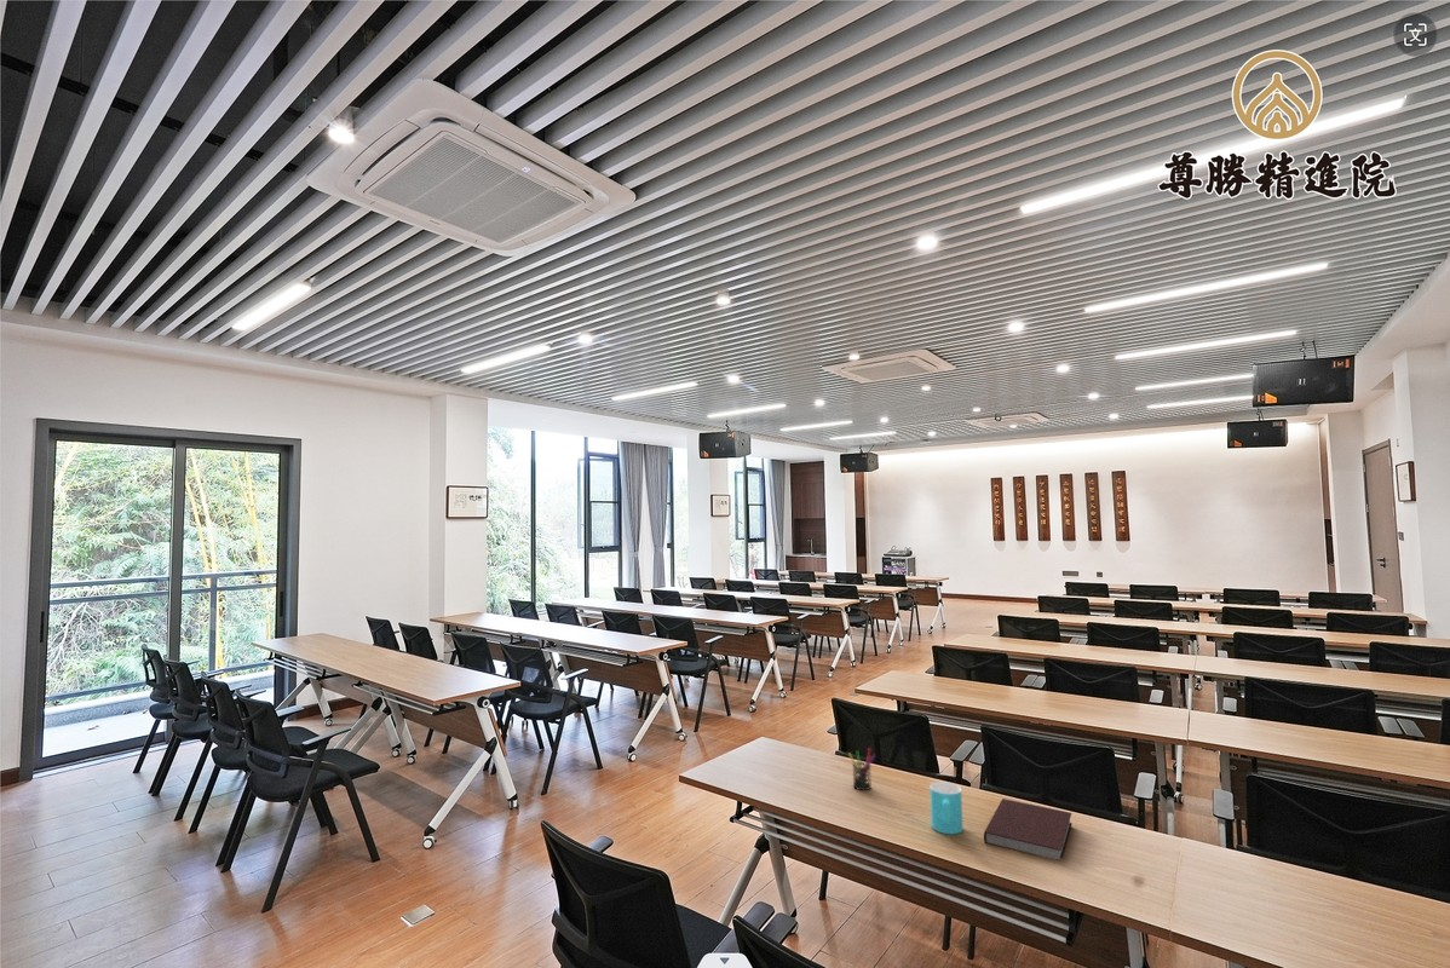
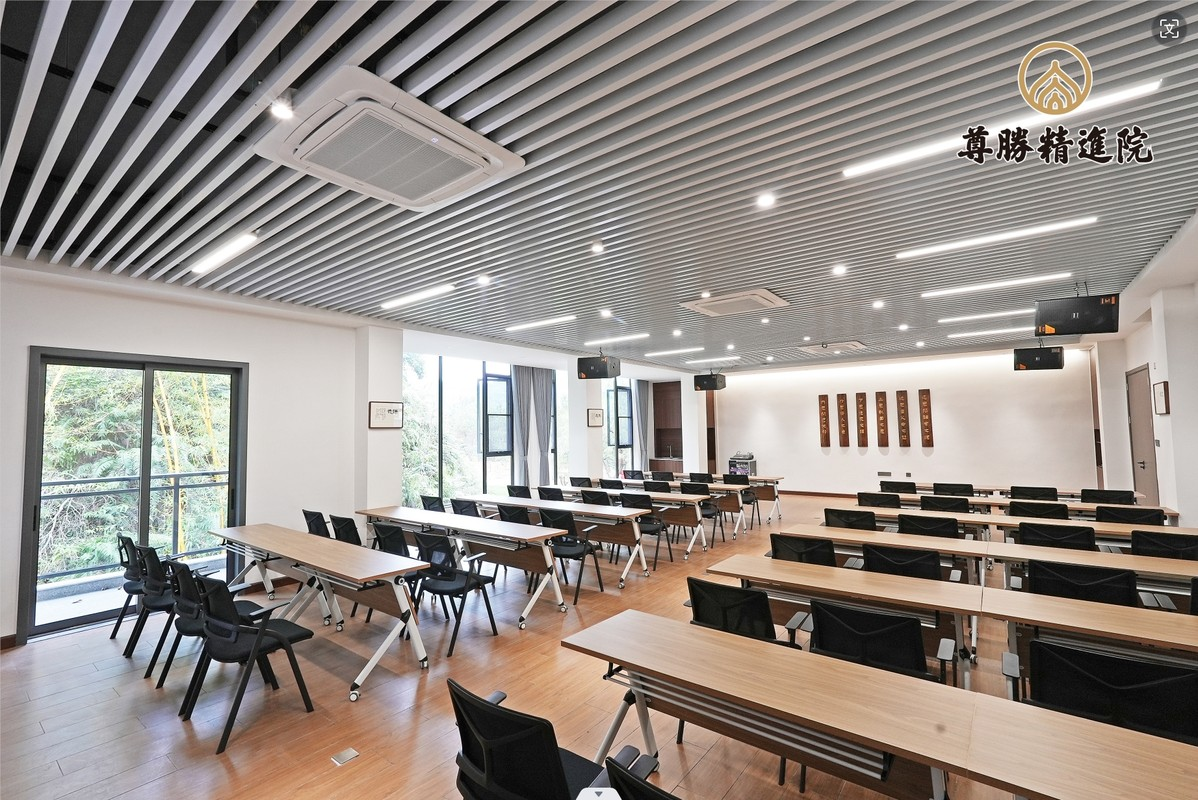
- cup [928,780,963,835]
- pen holder [847,747,876,791]
- notebook [983,797,1074,862]
